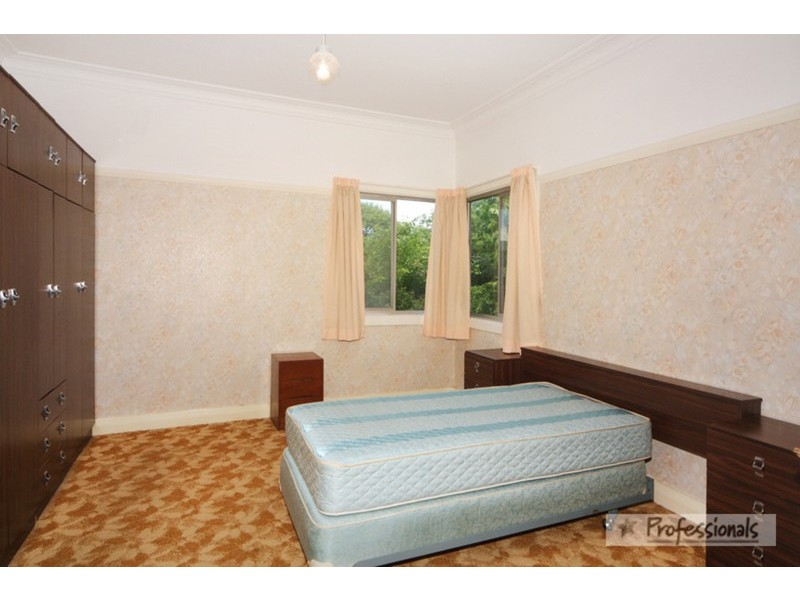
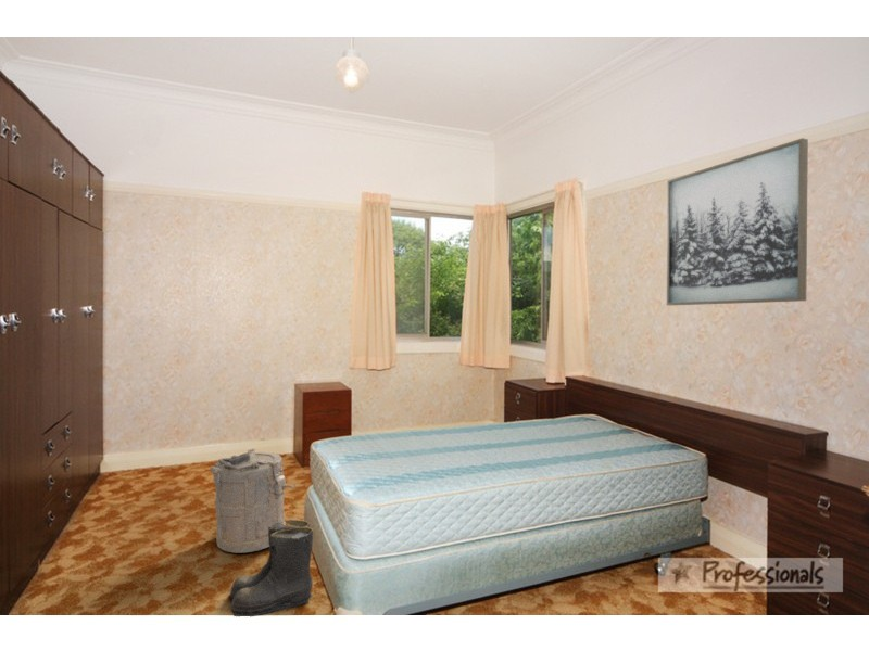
+ laundry hamper [209,448,298,554]
+ boots [227,519,314,617]
+ wall art [666,137,809,306]
